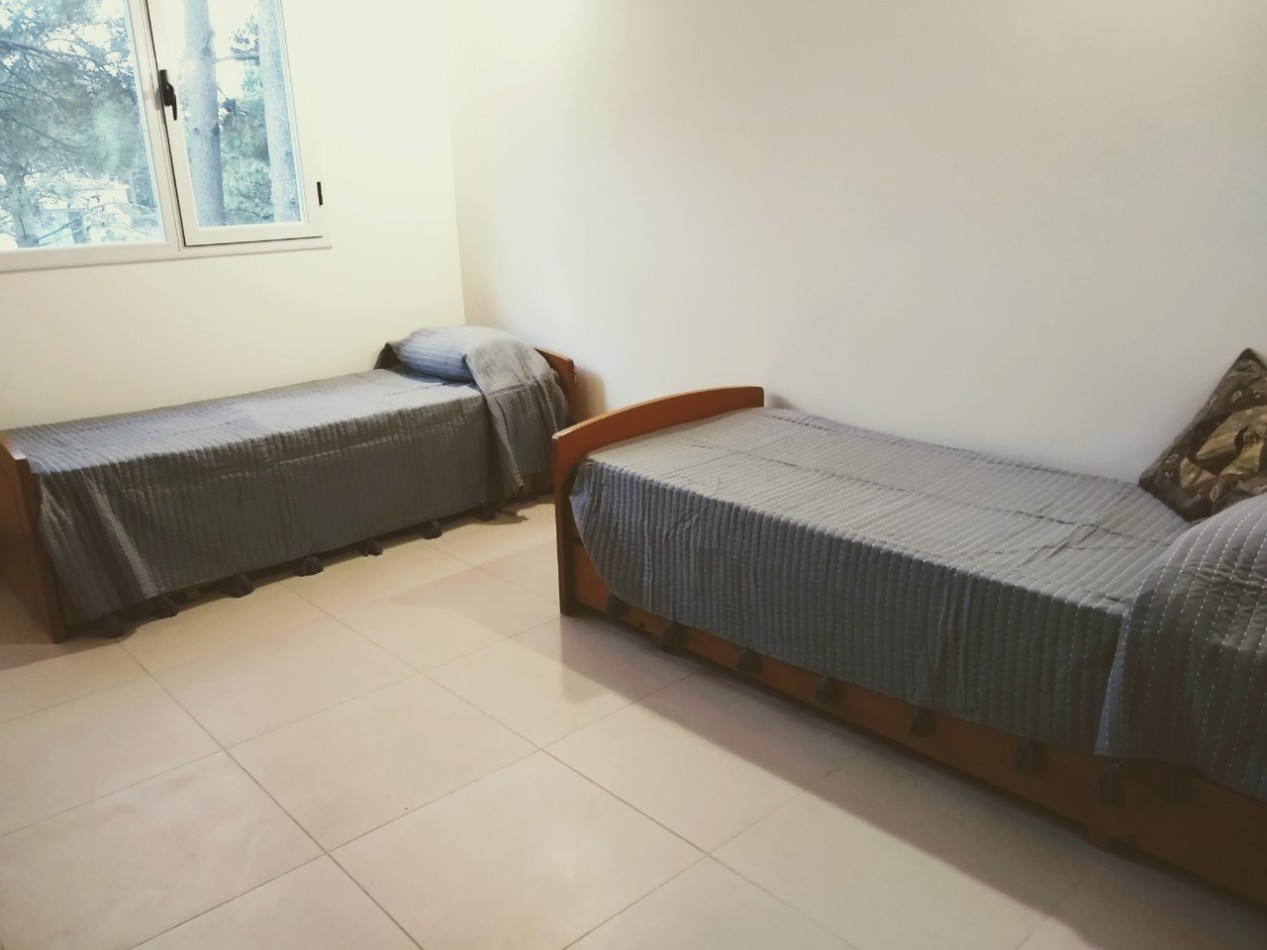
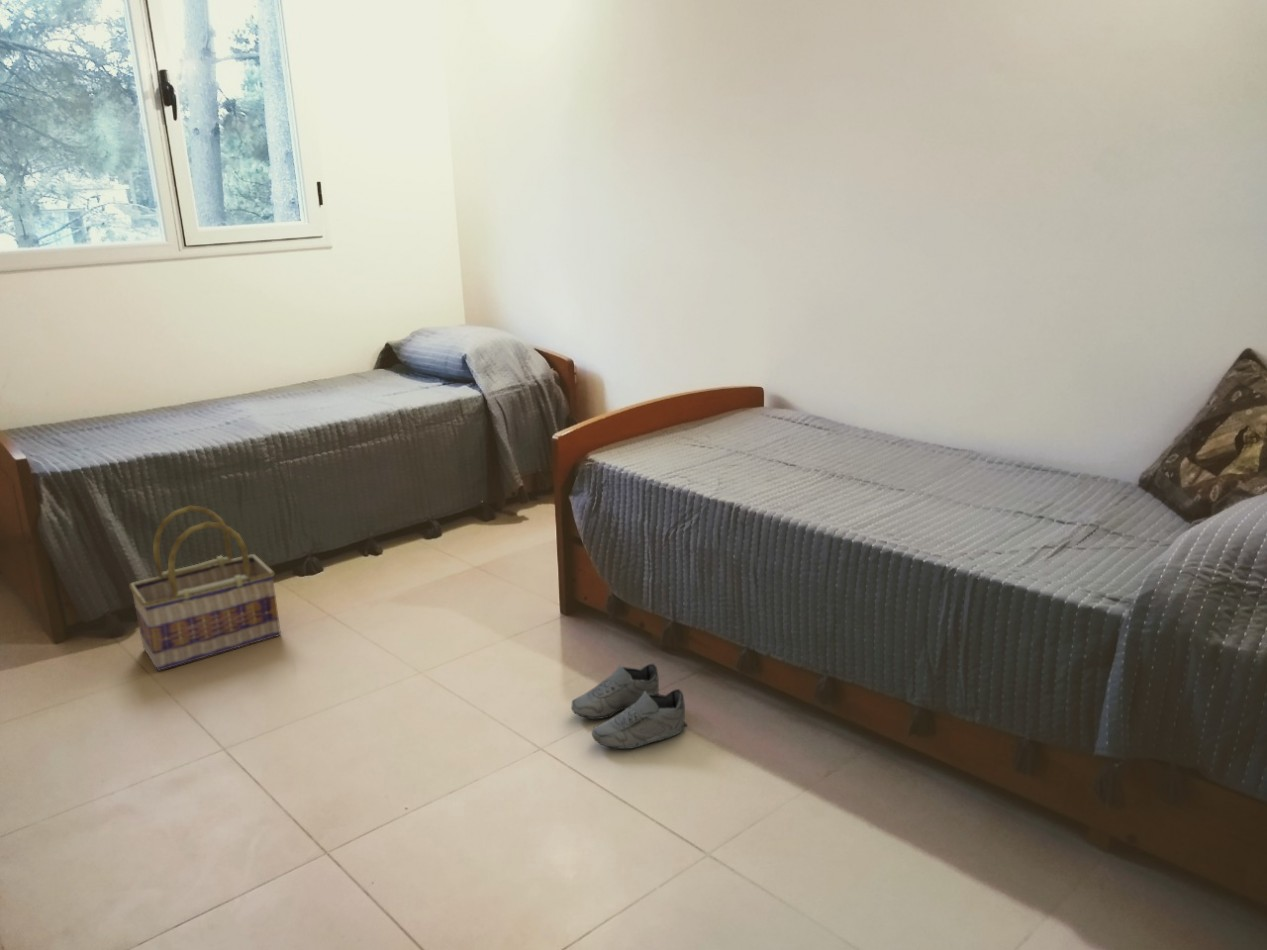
+ shoe [570,663,689,750]
+ basket [128,505,282,672]
